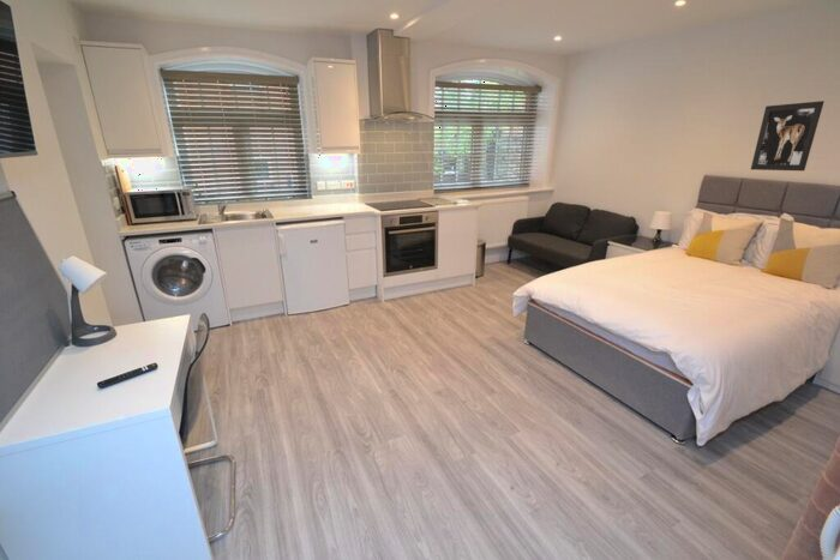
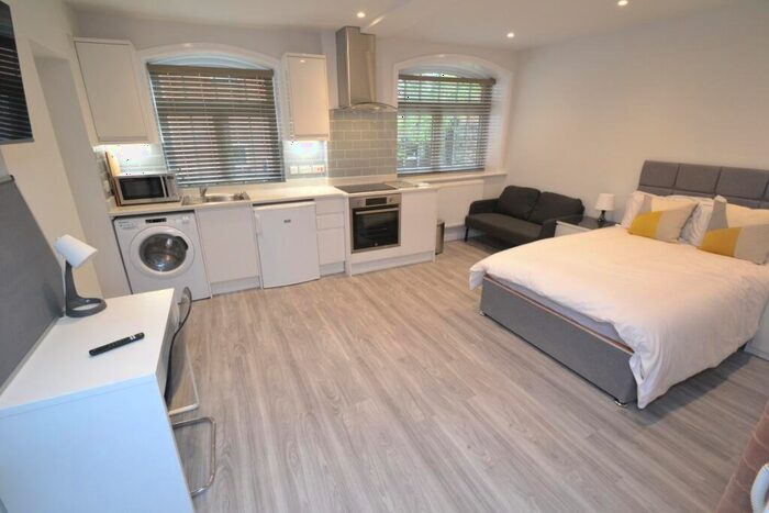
- wall art [750,100,826,171]
